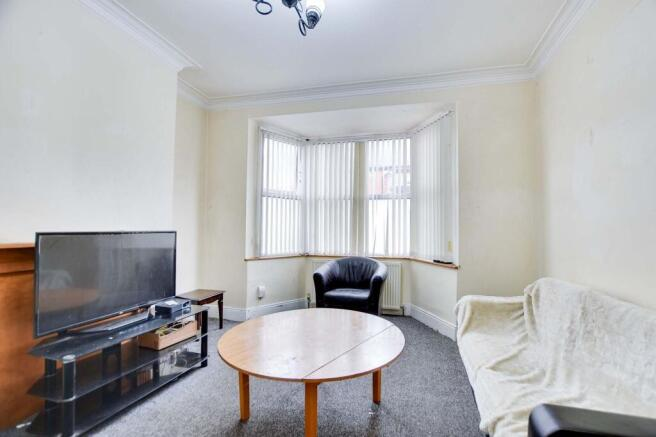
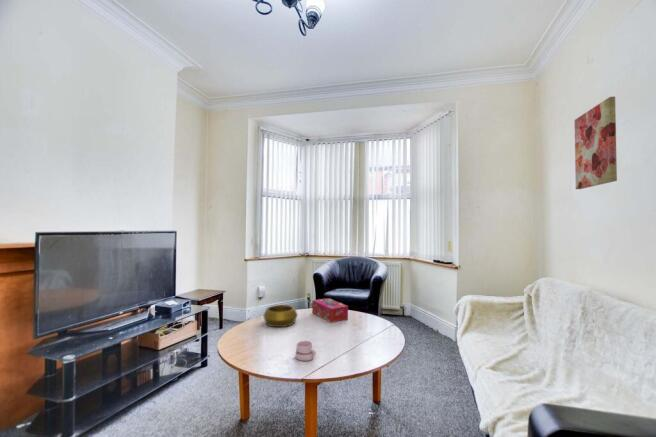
+ tissue box [311,297,349,323]
+ wall art [574,95,618,190]
+ decorative bowl [262,304,299,328]
+ mug [295,340,317,362]
